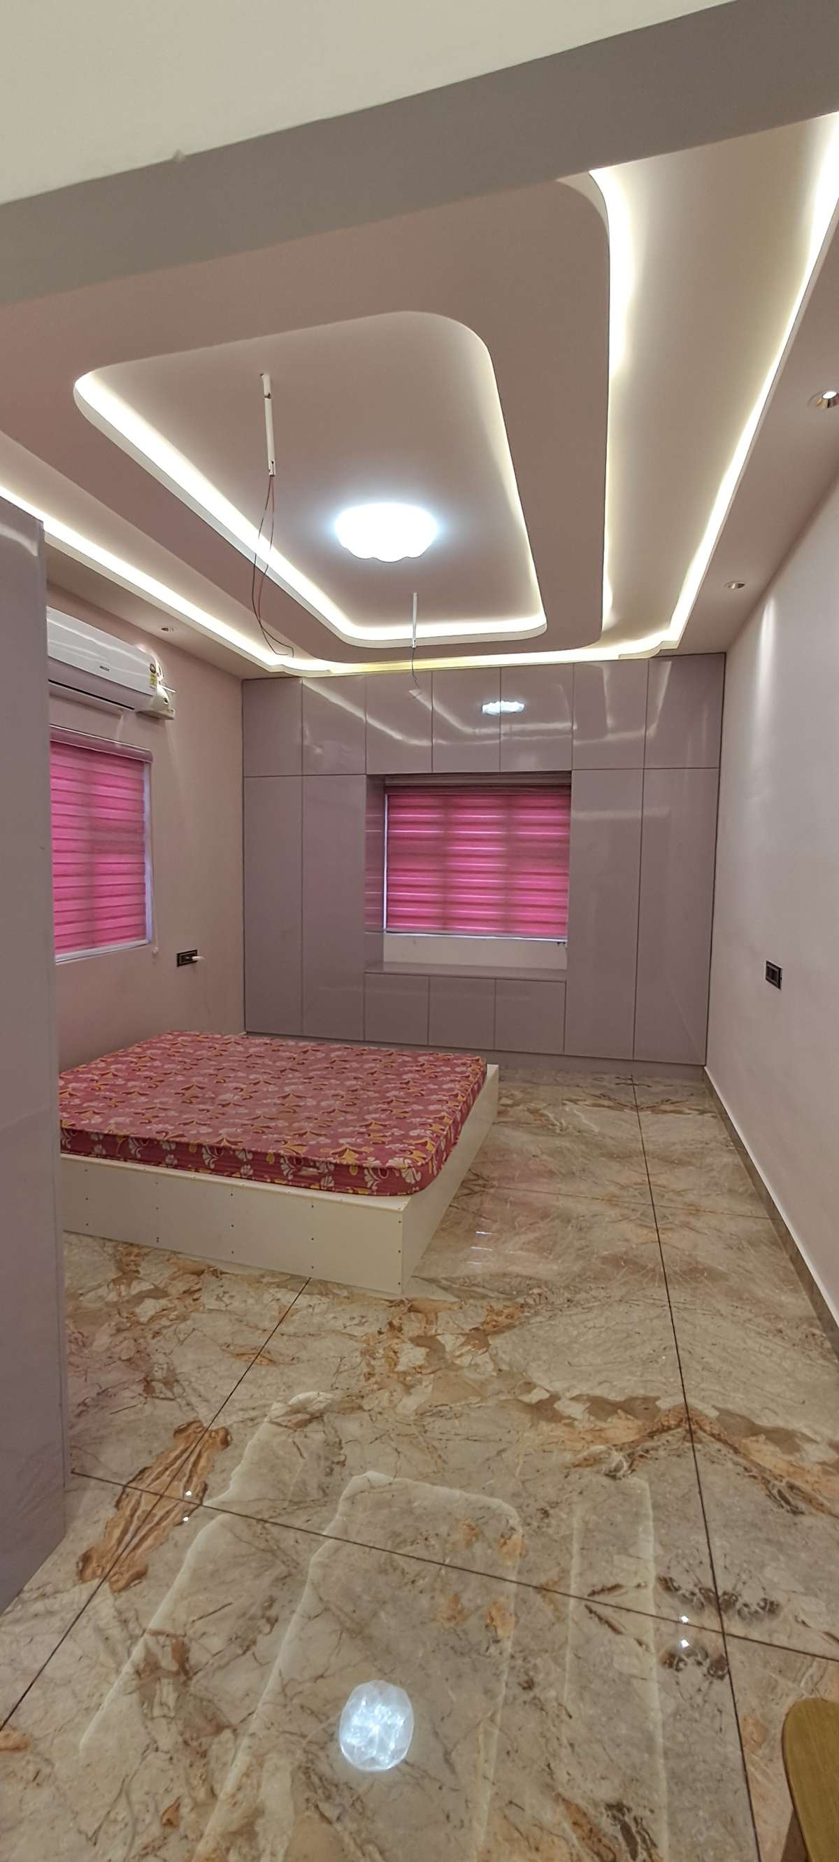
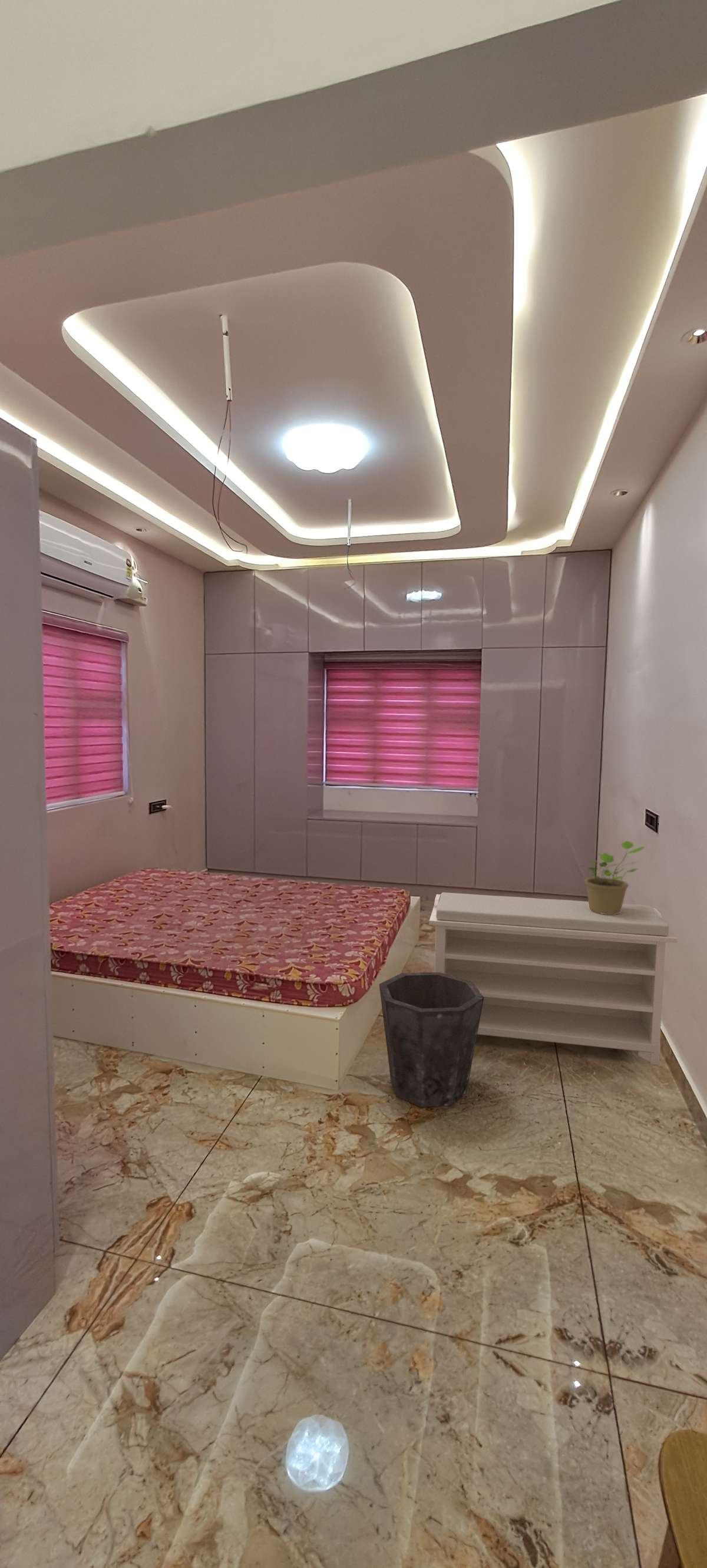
+ waste bin [379,972,484,1108]
+ bench [428,892,678,1066]
+ potted plant [577,840,646,915]
